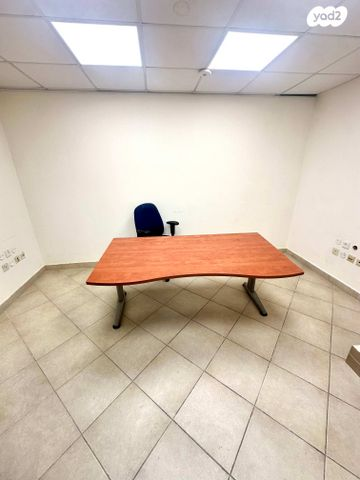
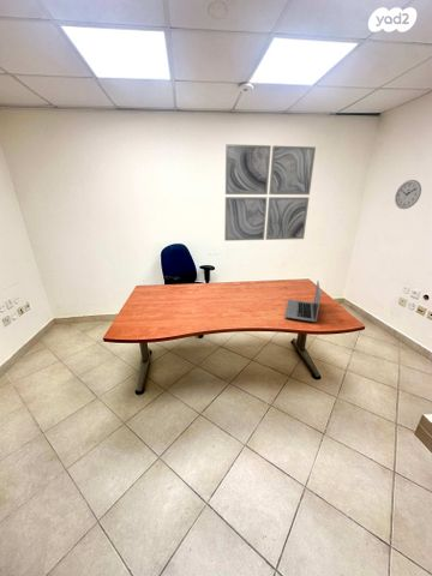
+ laptop [284,280,322,323]
+ wall art [223,143,317,242]
+ wall clock [394,179,422,210]
